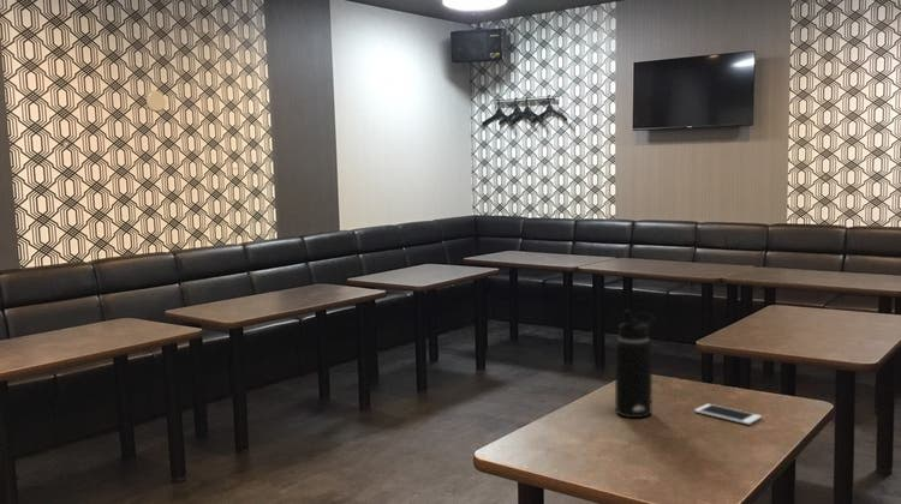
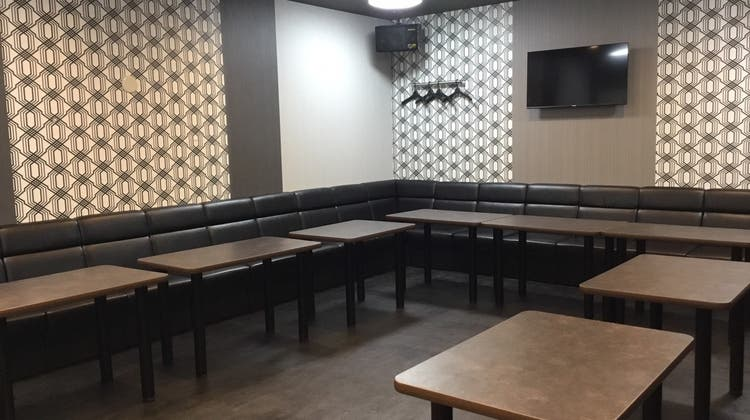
- water bottle [614,308,657,419]
- cell phone [693,403,763,426]
